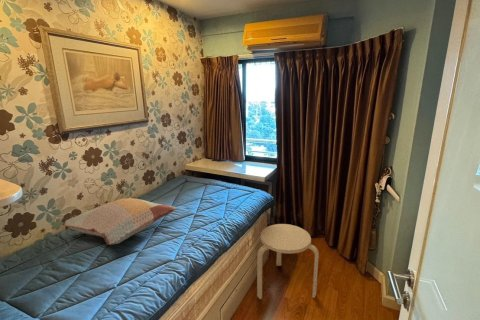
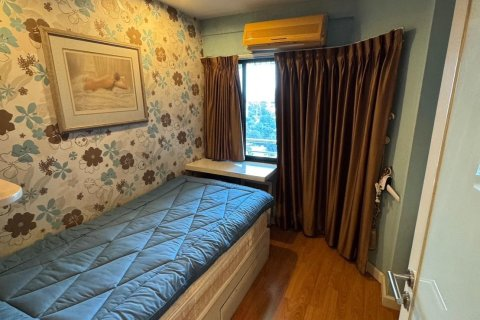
- stool [256,223,320,300]
- decorative pillow [62,196,178,246]
